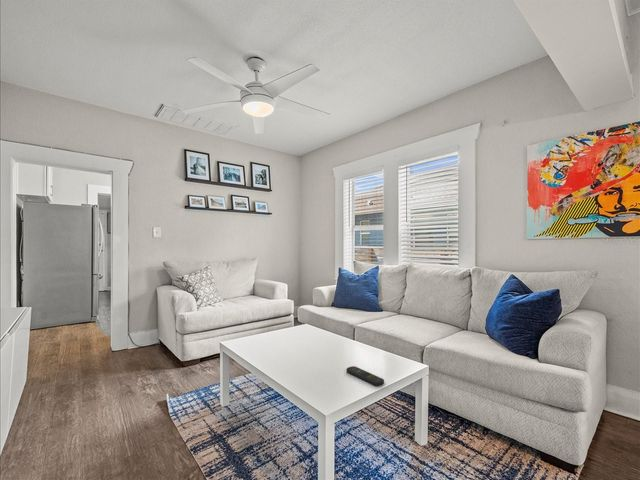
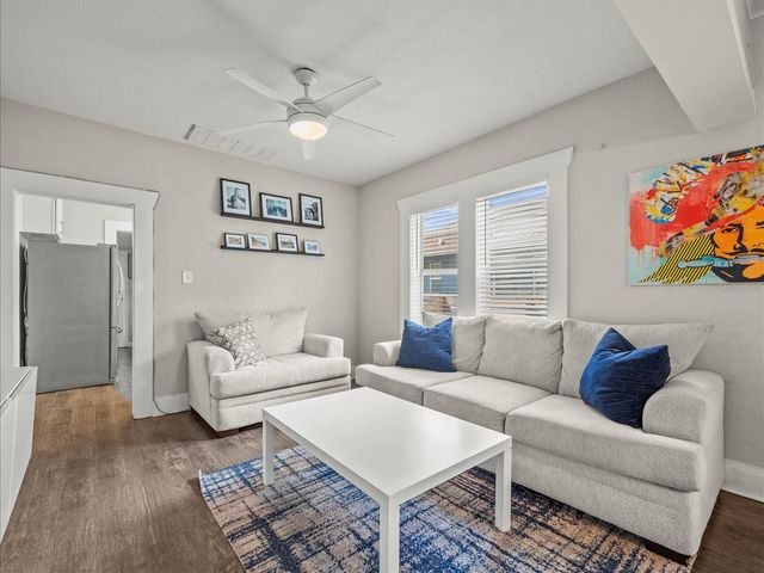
- remote control [345,365,385,387]
